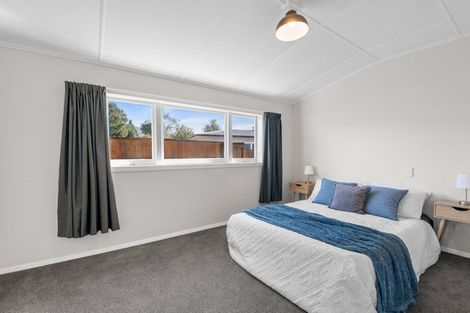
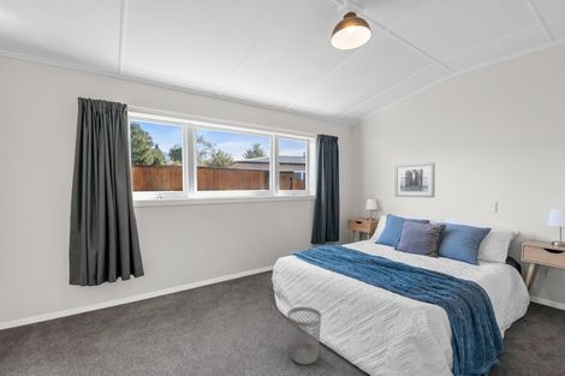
+ wastebasket [286,305,322,365]
+ wall art [394,162,436,198]
